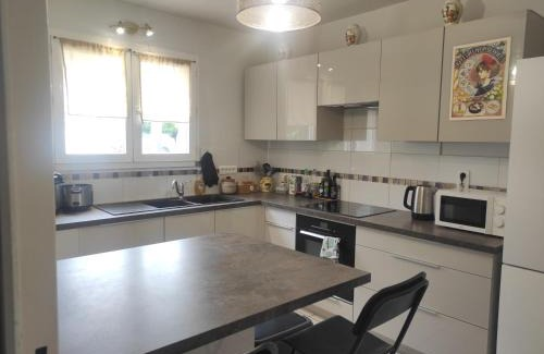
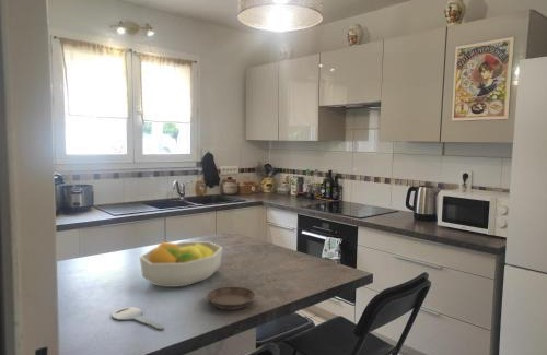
+ saucer [206,286,257,311]
+ fruit bowl [139,240,224,288]
+ key [110,306,165,331]
